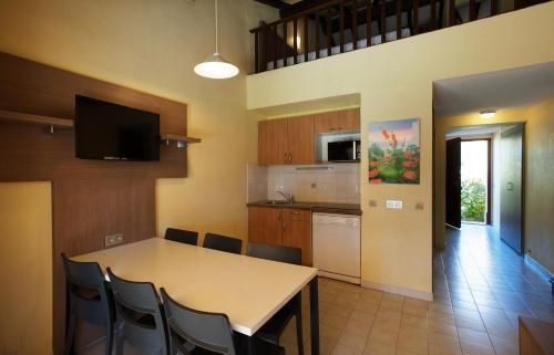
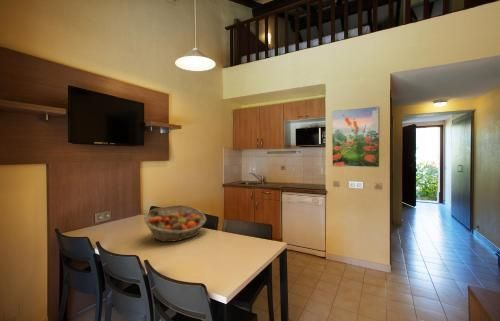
+ fruit basket [143,204,207,243]
